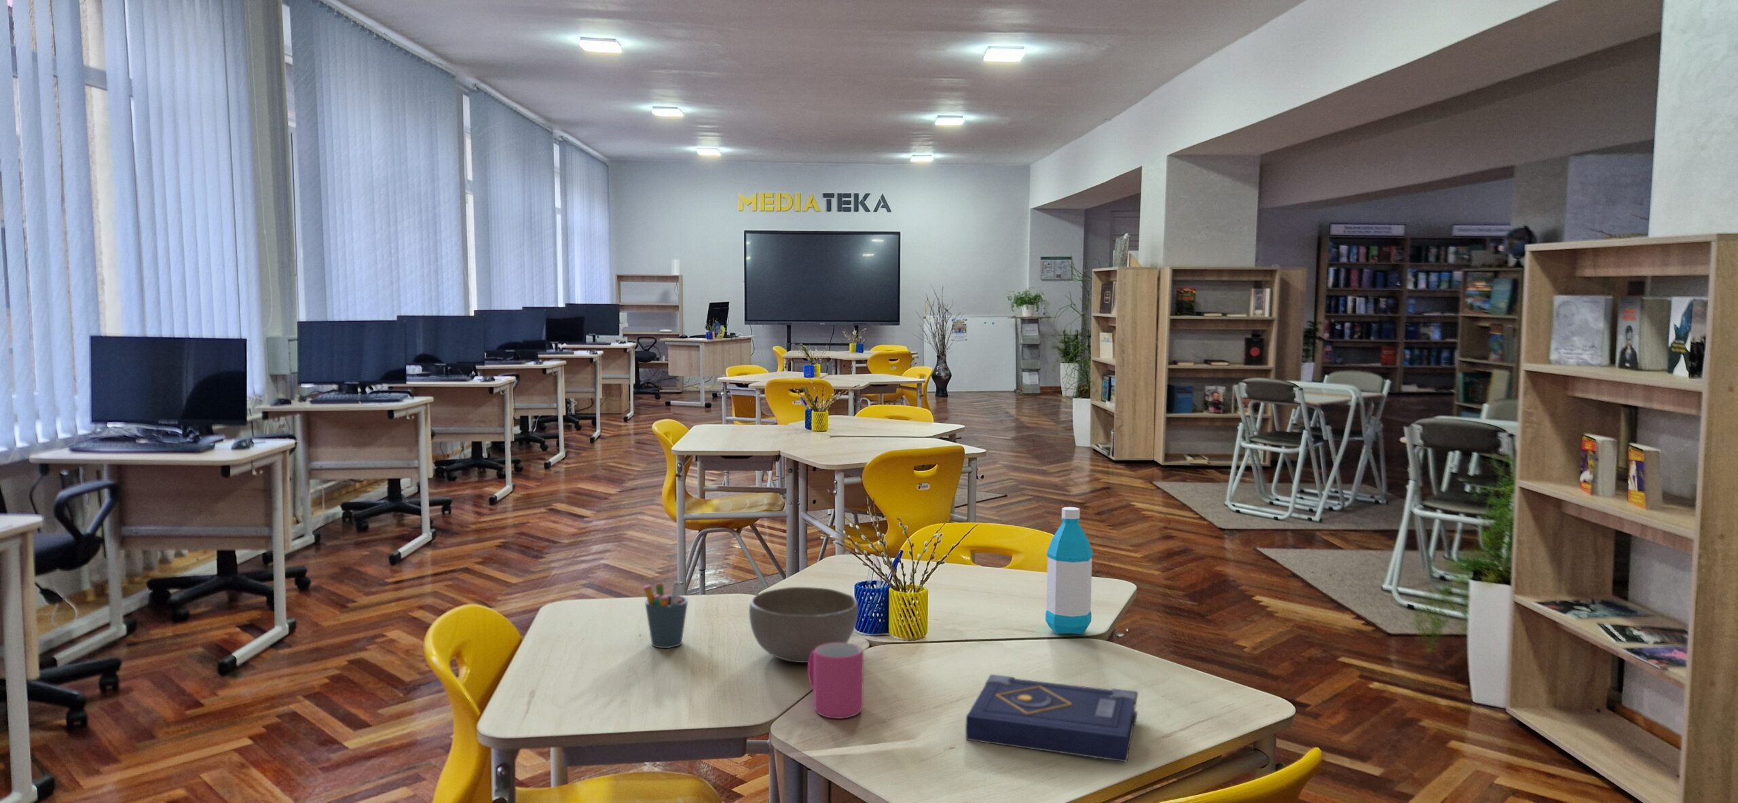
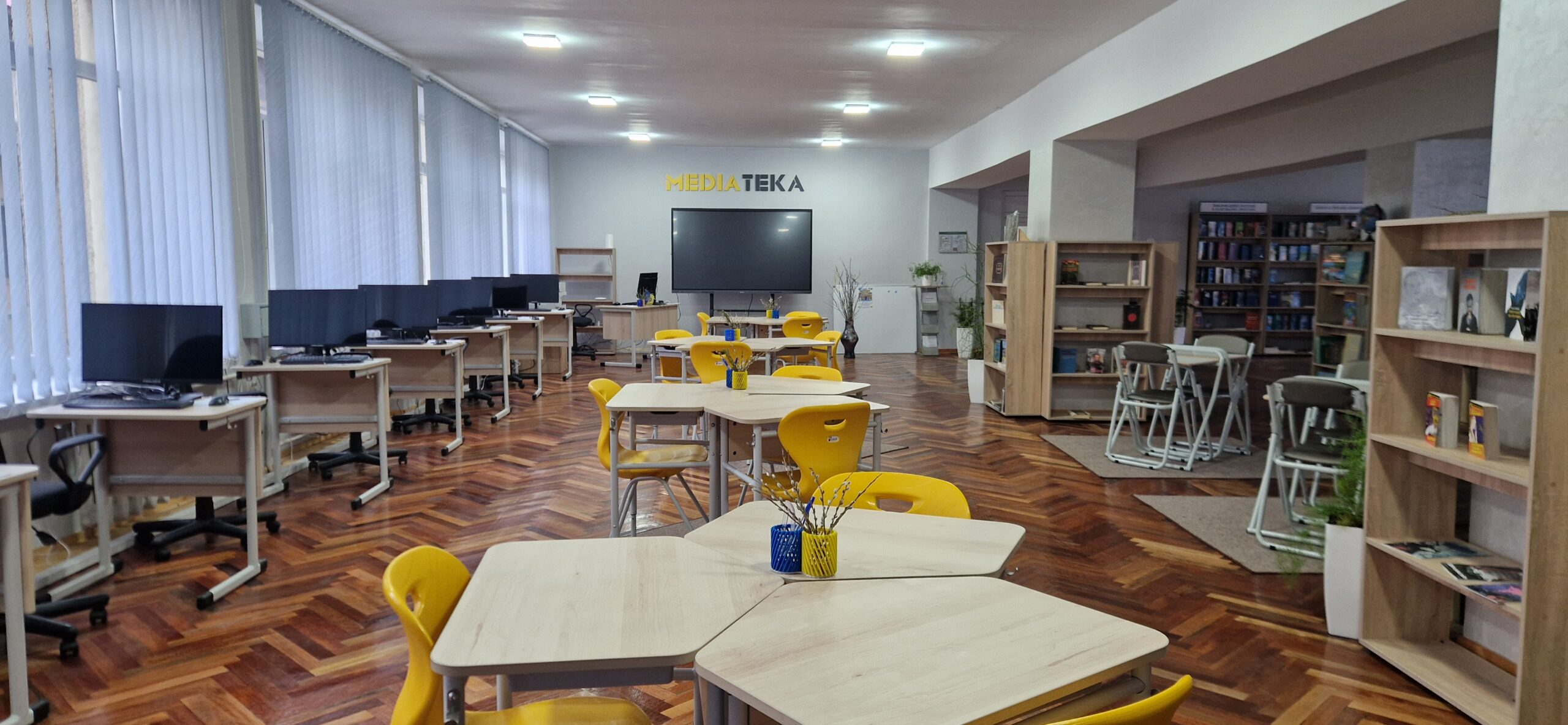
- bowl [748,587,859,663]
- water bottle [1045,506,1094,636]
- book [964,675,1138,762]
- mug [807,642,865,720]
- pen holder [643,581,688,649]
